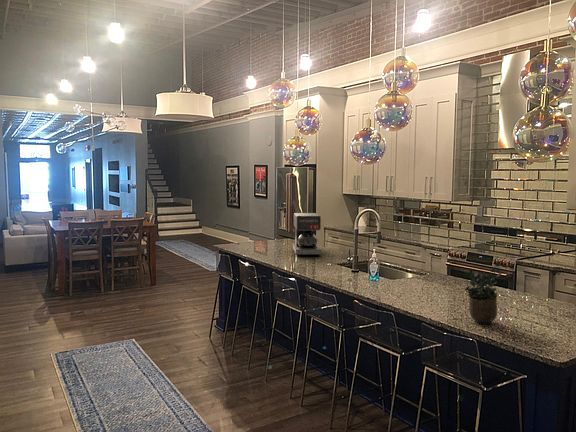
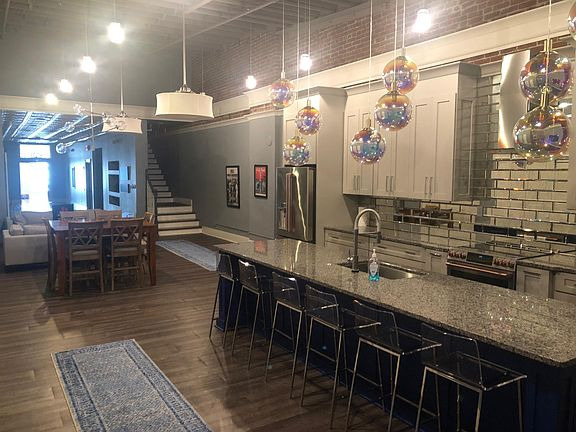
- potted plant [463,260,503,325]
- coffee maker [292,212,322,257]
